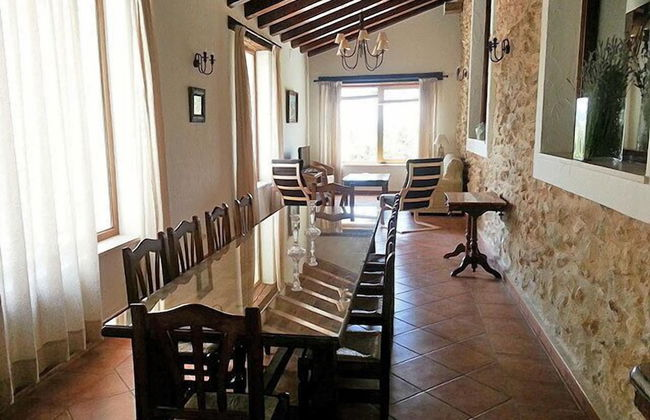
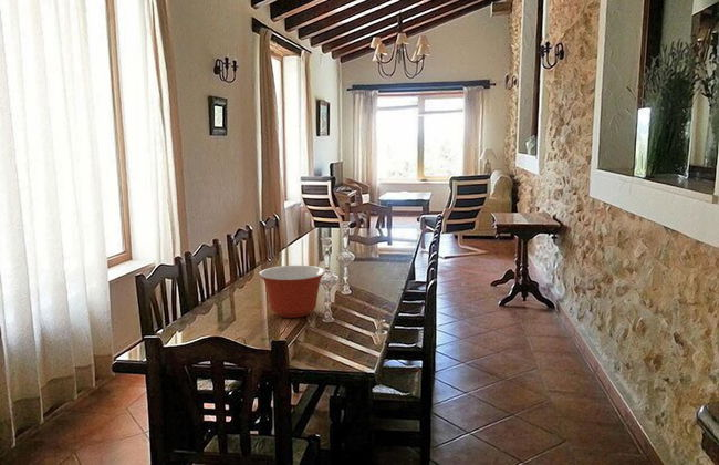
+ mixing bowl [258,265,326,319]
